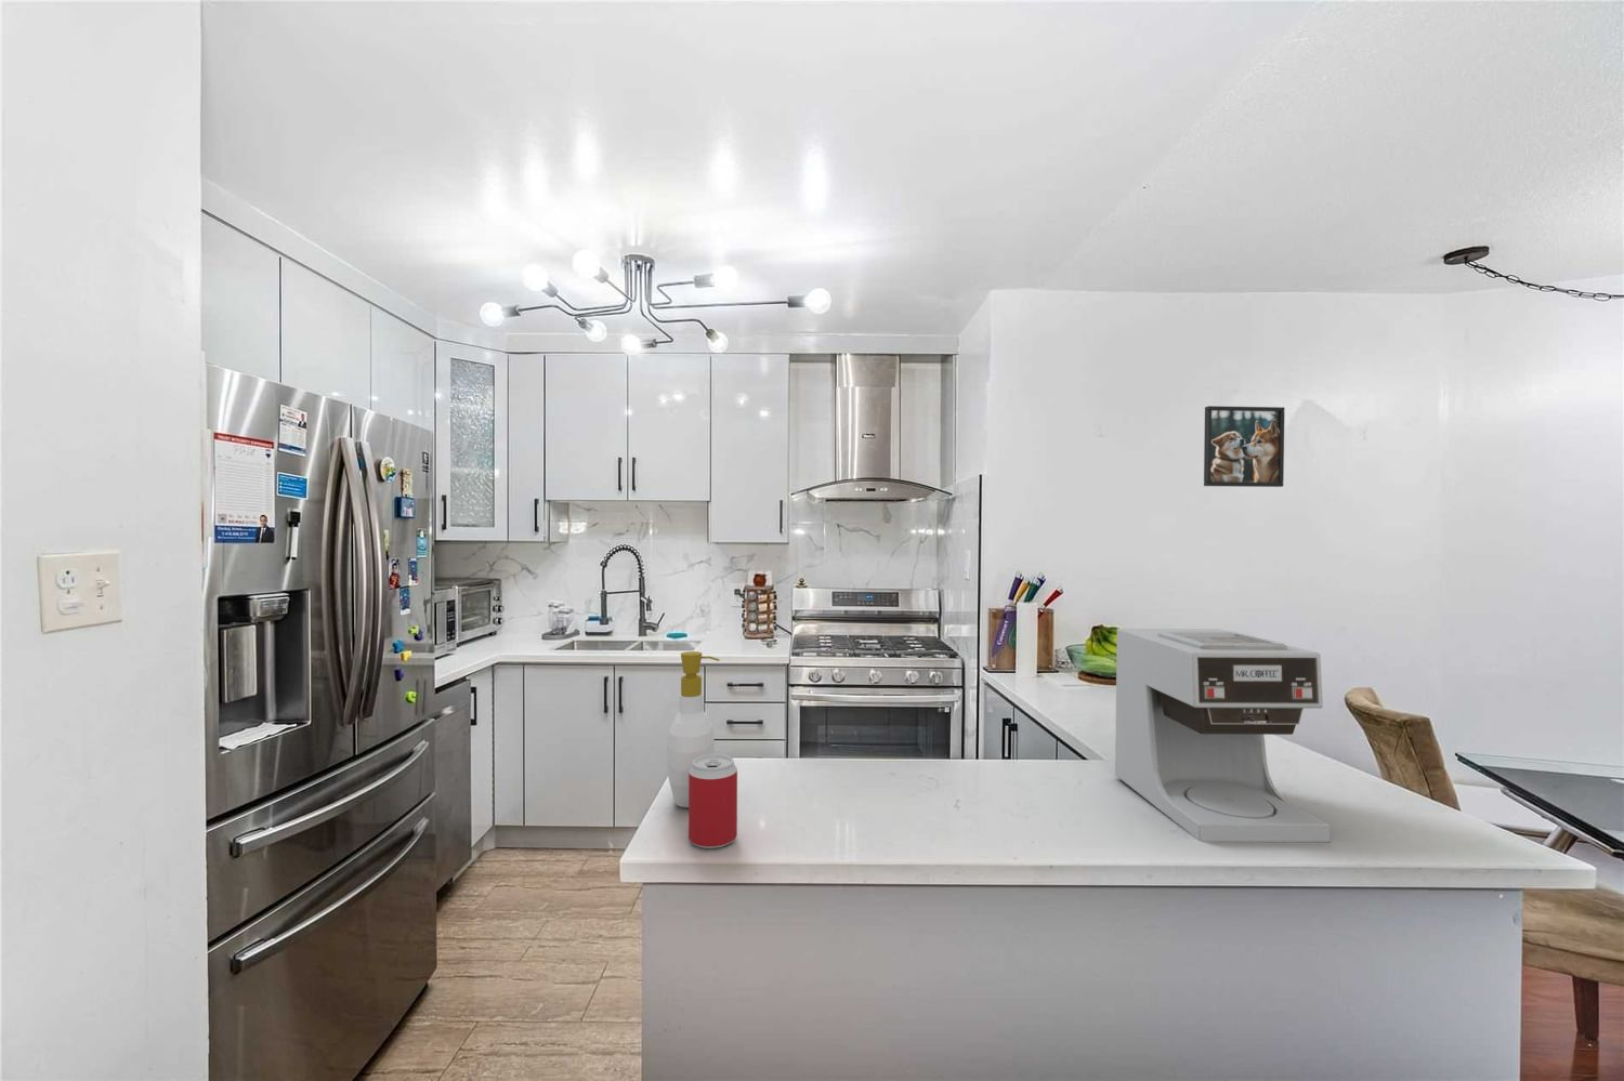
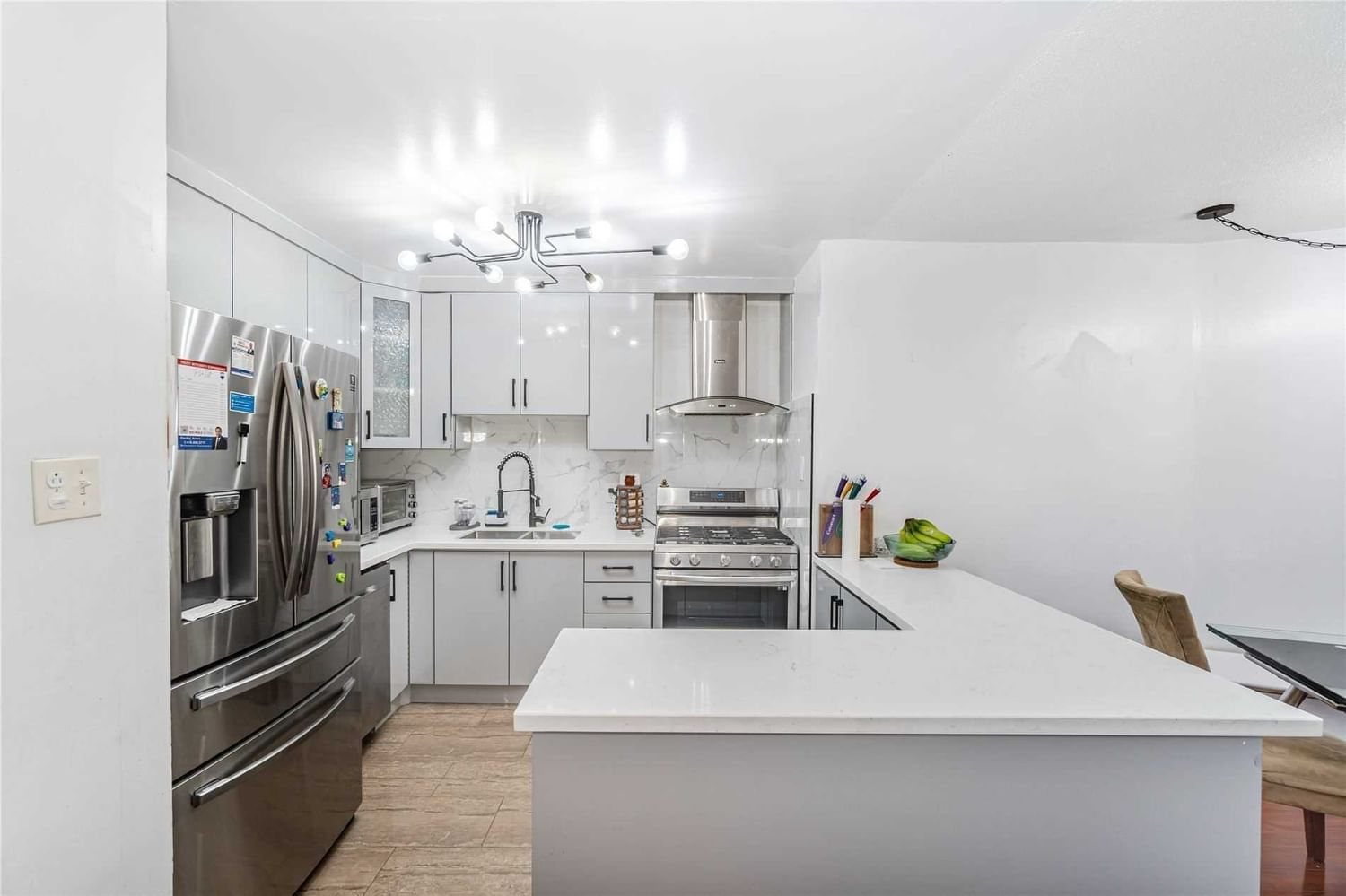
- soap bottle [666,650,720,808]
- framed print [1203,404,1286,489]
- coffee maker [1114,627,1332,843]
- beverage can [688,753,738,849]
